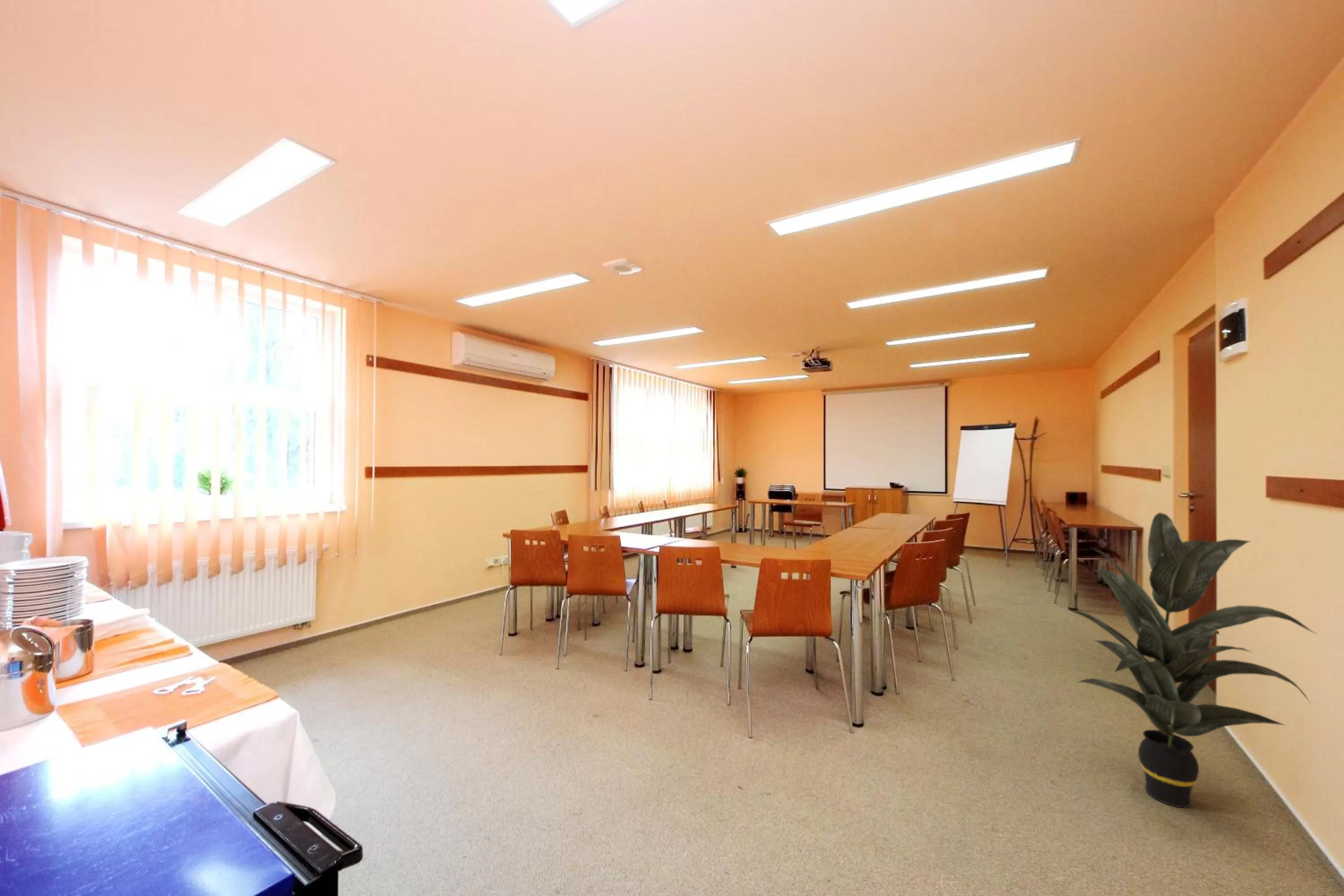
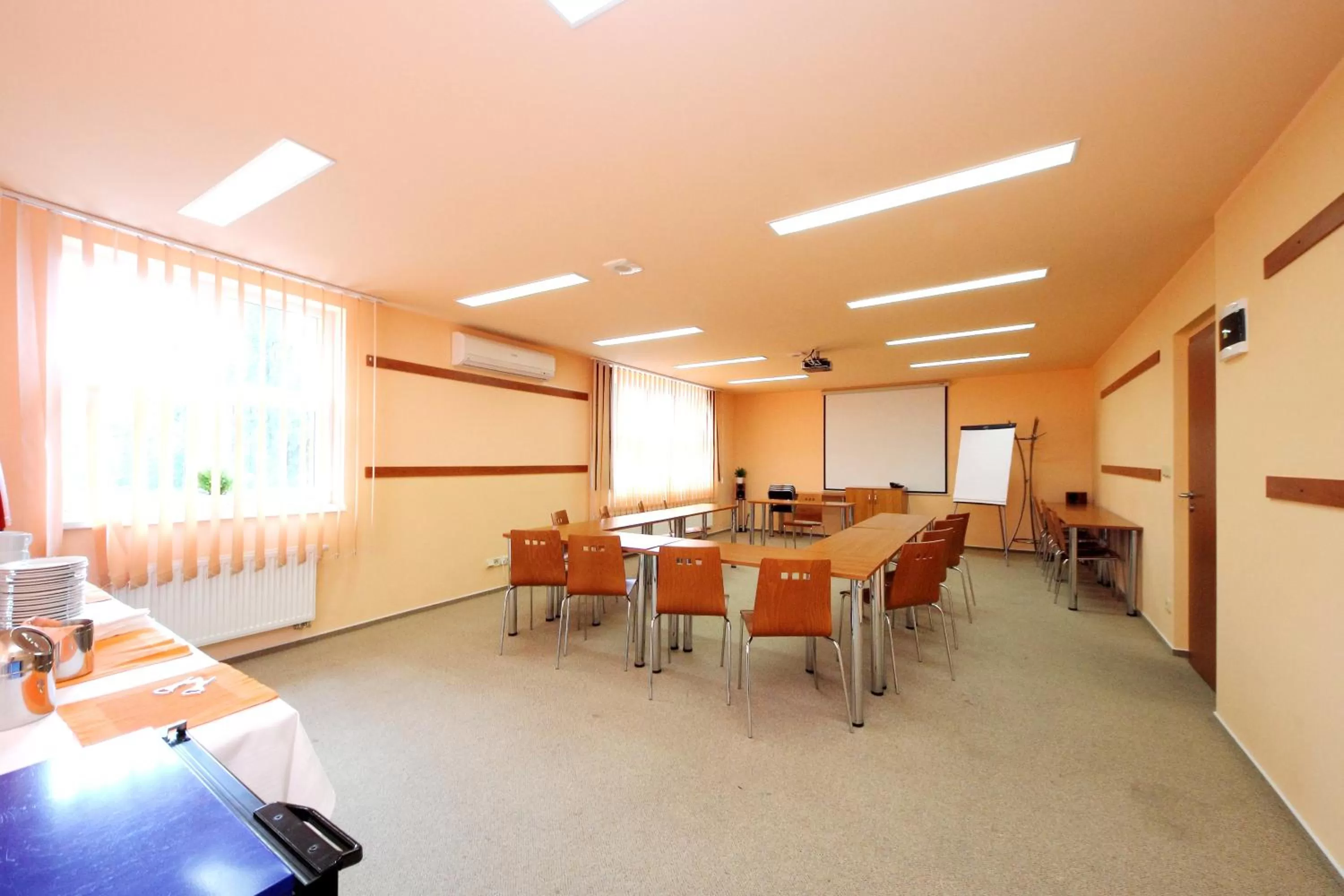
- indoor plant [1067,512,1318,808]
